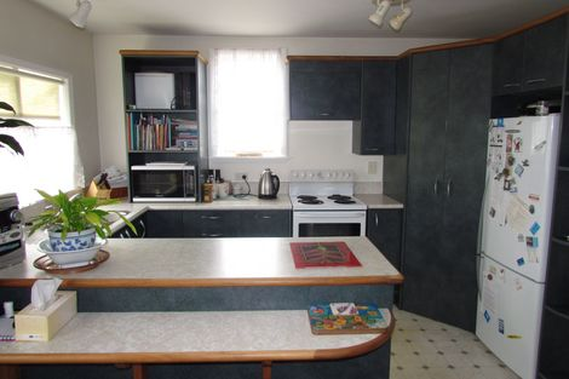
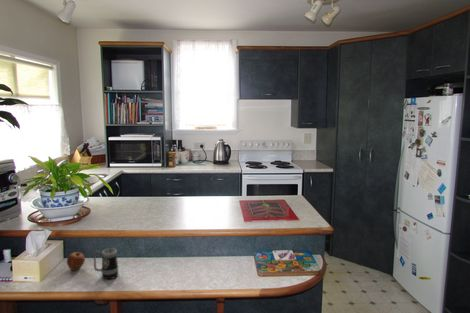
+ mug [92,247,119,280]
+ apple [66,251,86,271]
